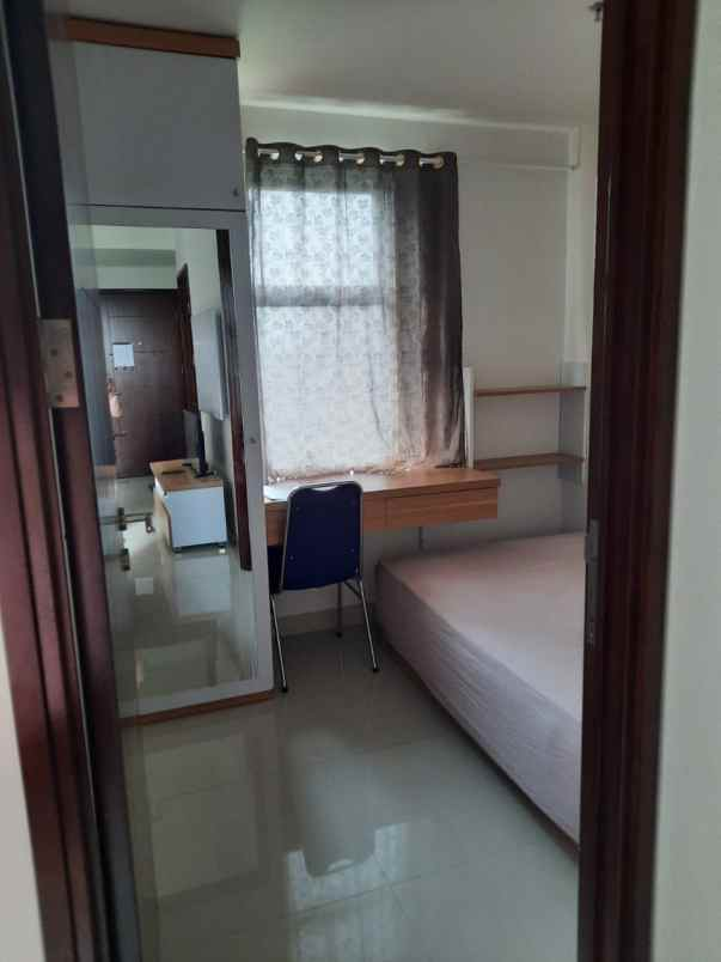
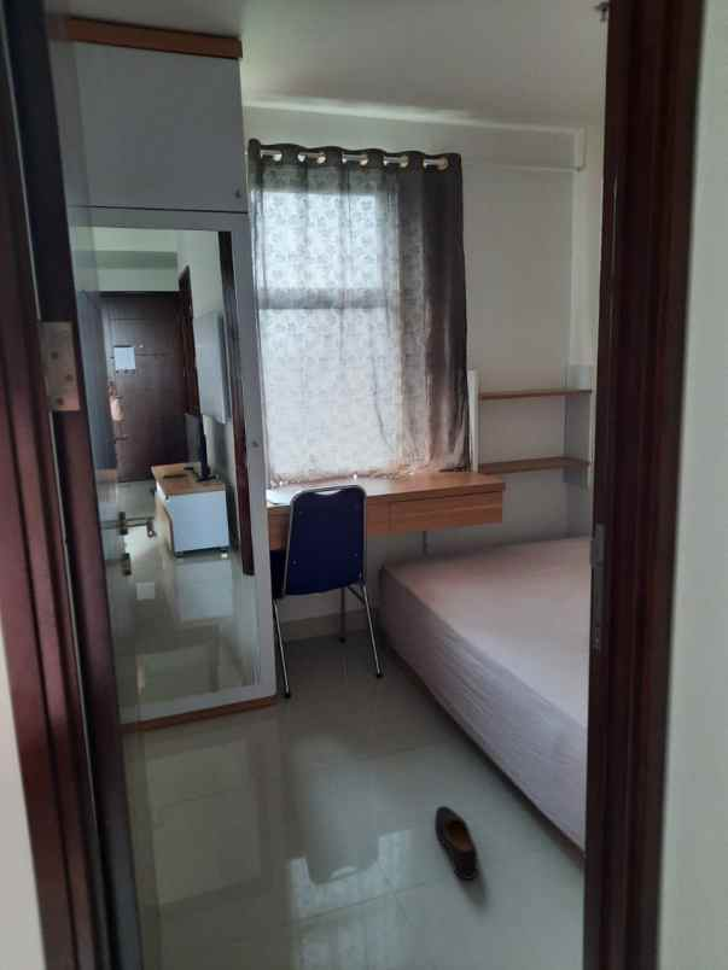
+ shoe [433,805,479,881]
